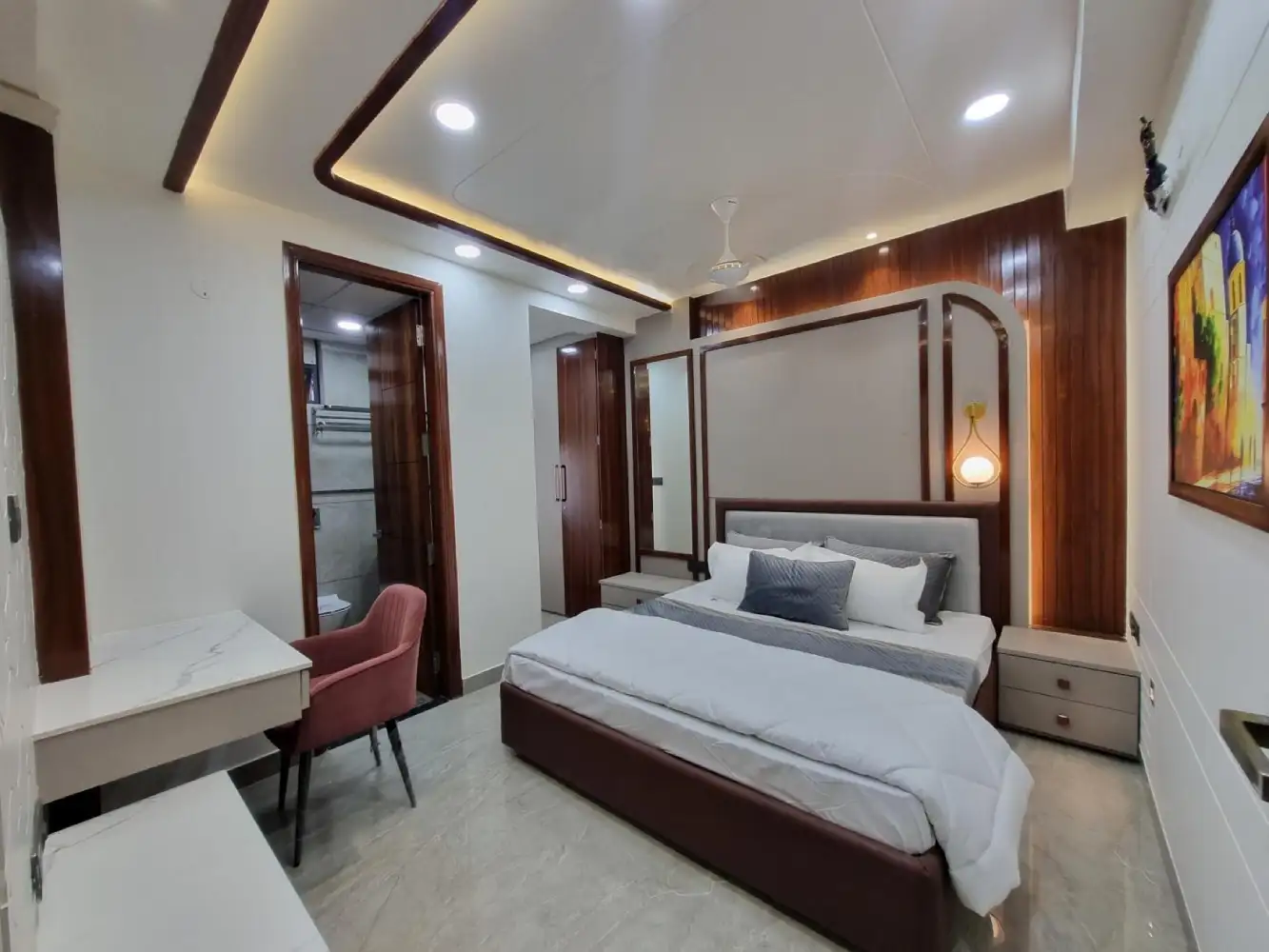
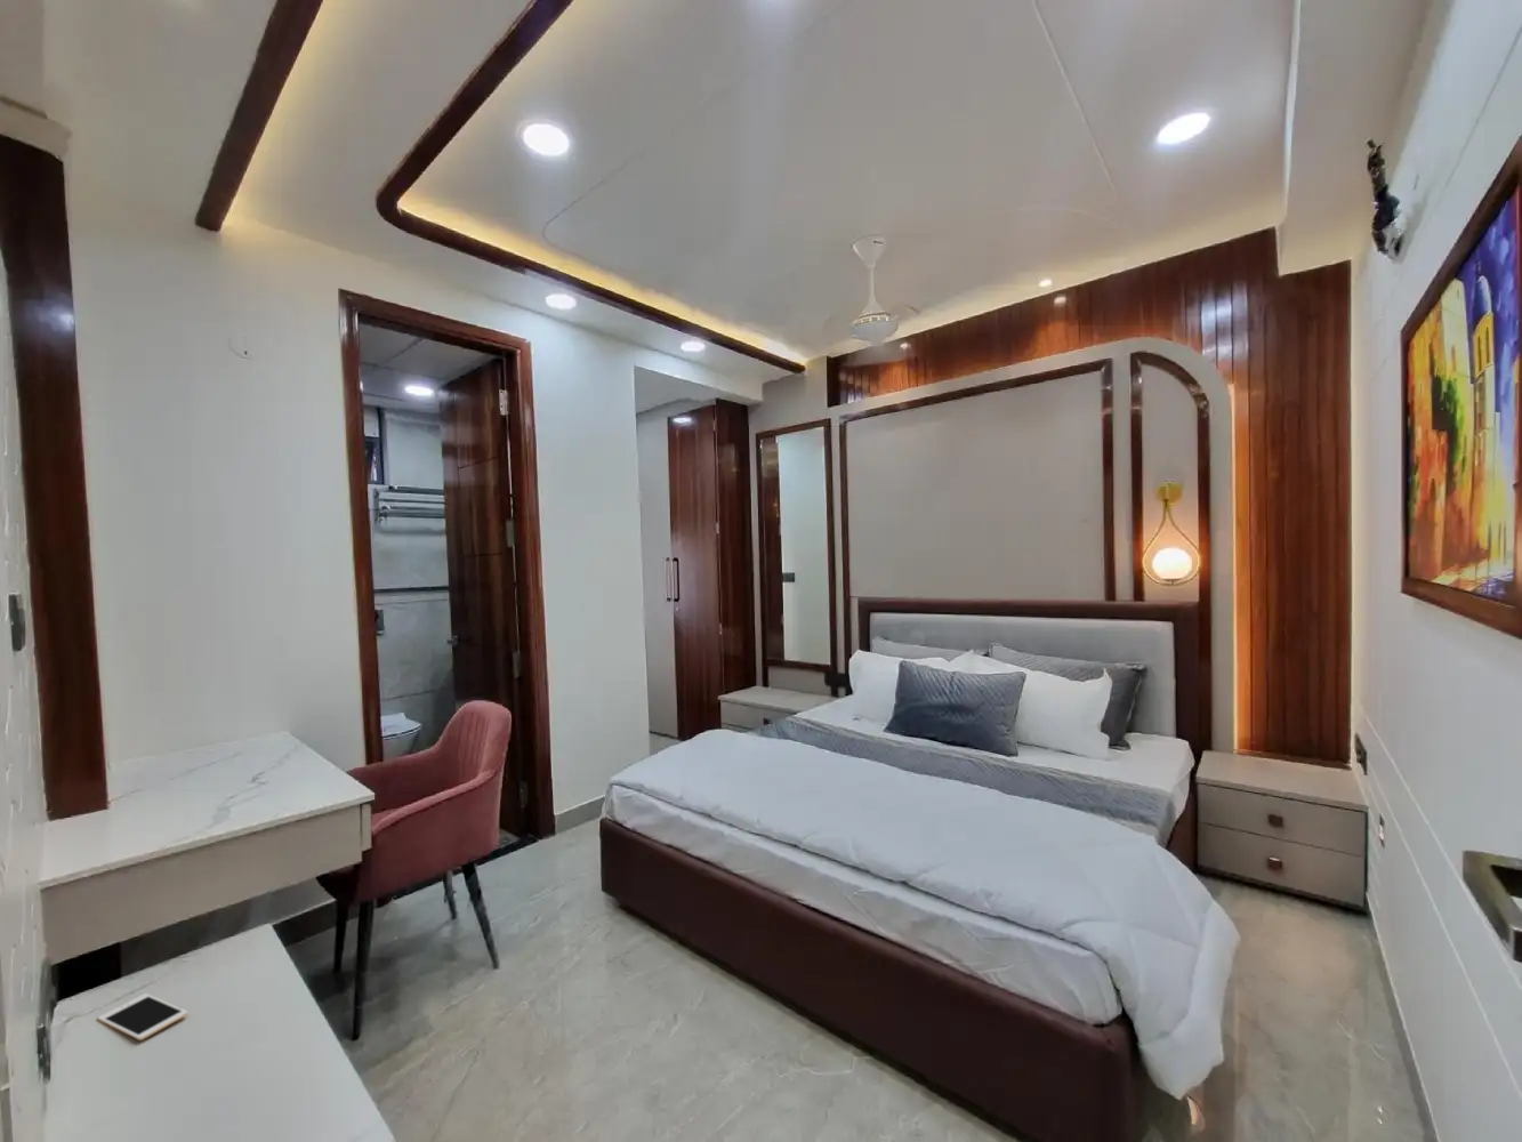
+ cell phone [97,992,188,1041]
